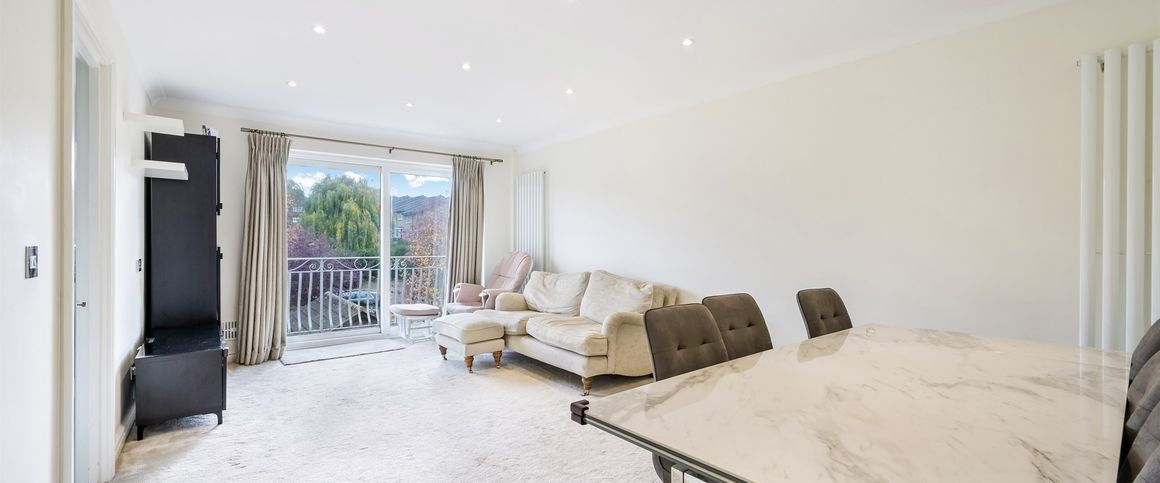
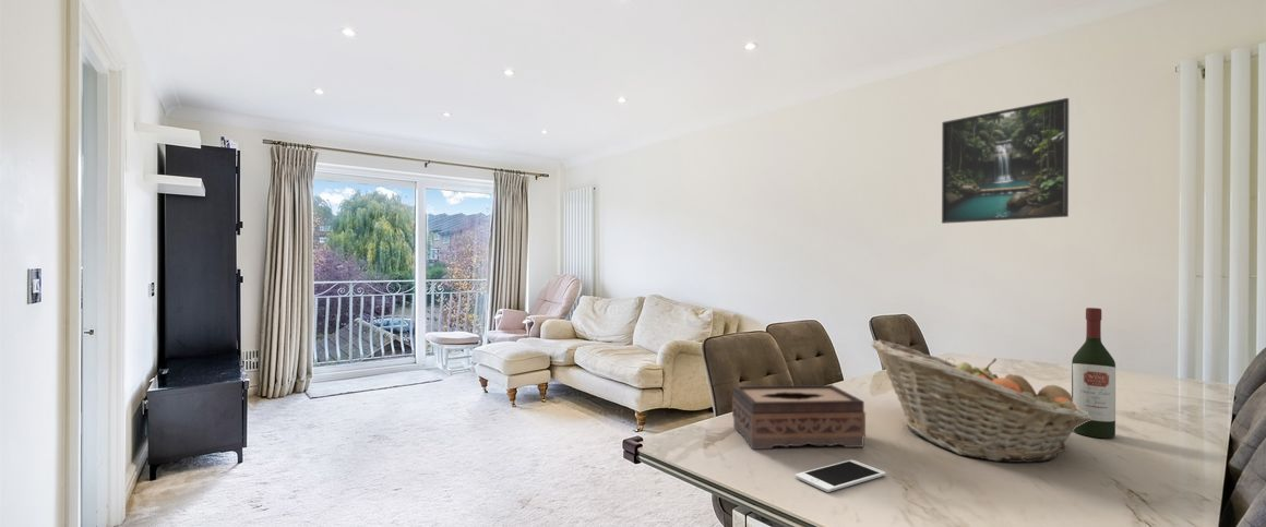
+ cell phone [795,458,886,493]
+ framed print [941,97,1070,225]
+ wine bottle [1071,307,1116,440]
+ tissue box [731,384,867,451]
+ fruit basket [870,338,1091,464]
